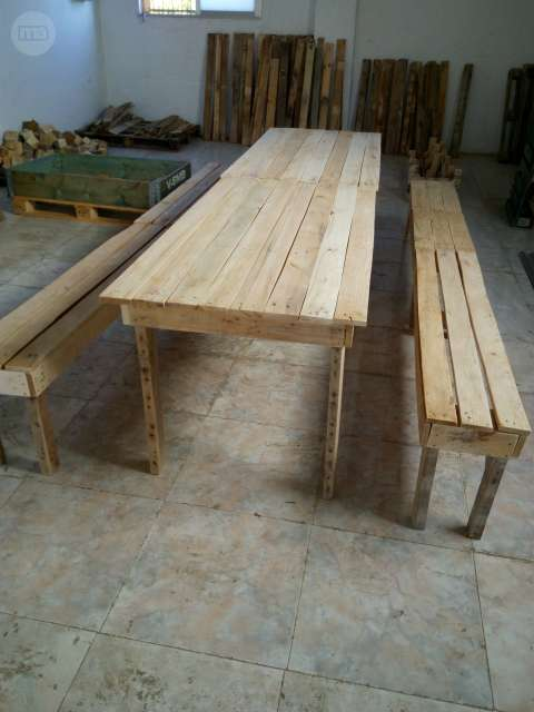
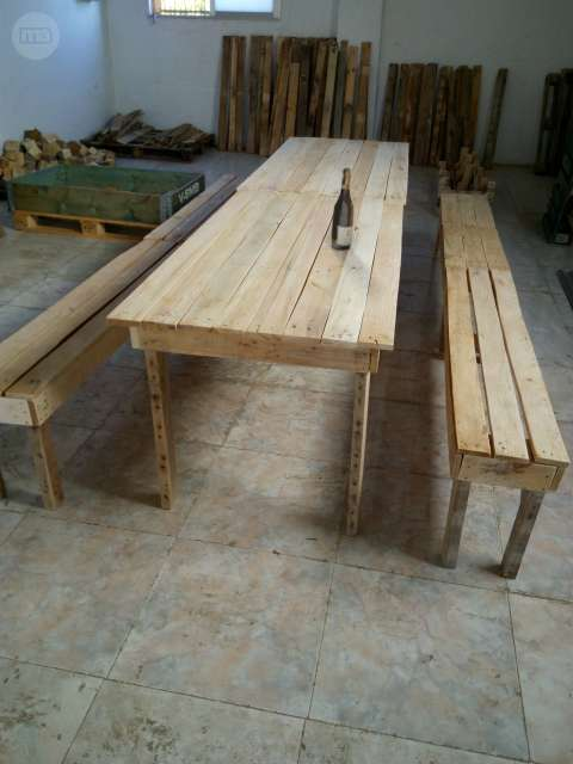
+ wine bottle [329,167,355,251]
